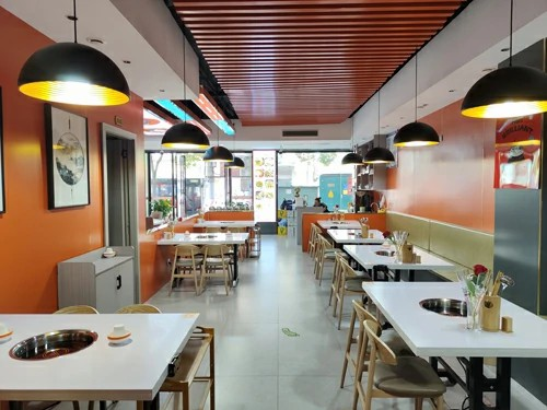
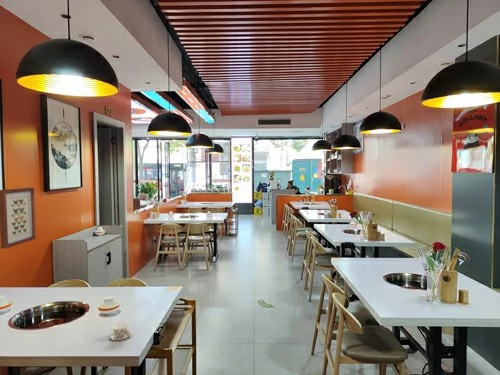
+ teacup [108,323,132,341]
+ wall art [0,187,37,250]
